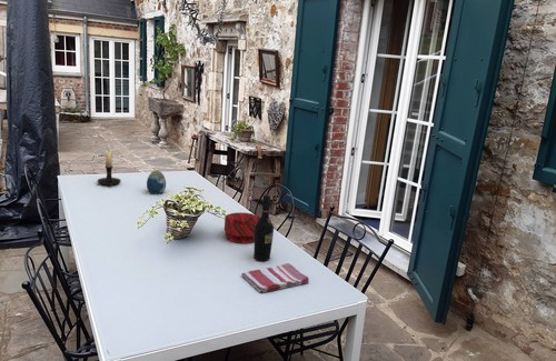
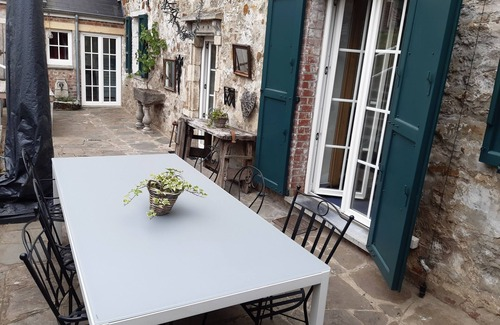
- candle holder [97,144,122,188]
- dish towel [240,262,310,293]
- wine bottle [252,194,275,262]
- bowl [224,211,261,244]
- decorative egg [146,169,167,195]
